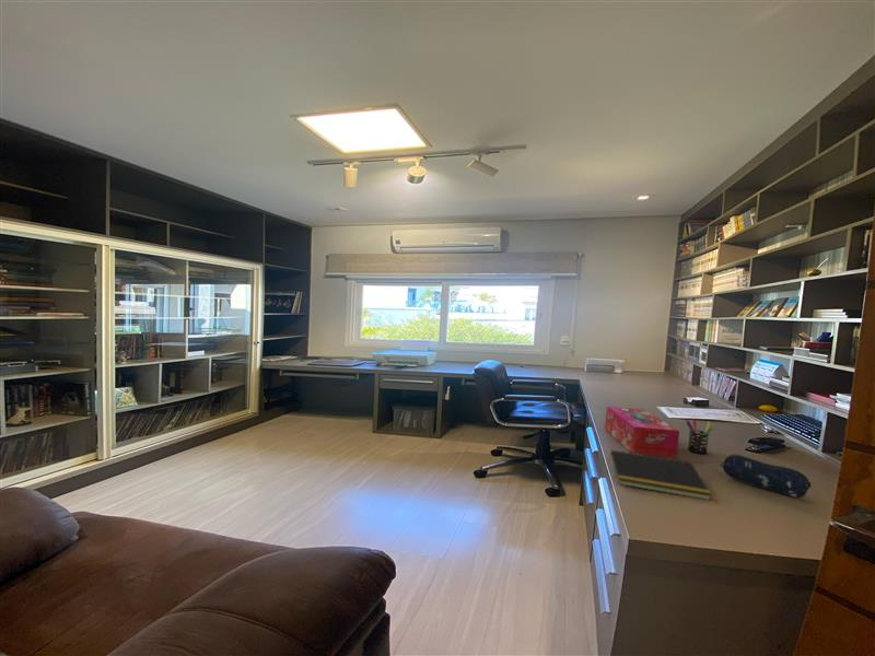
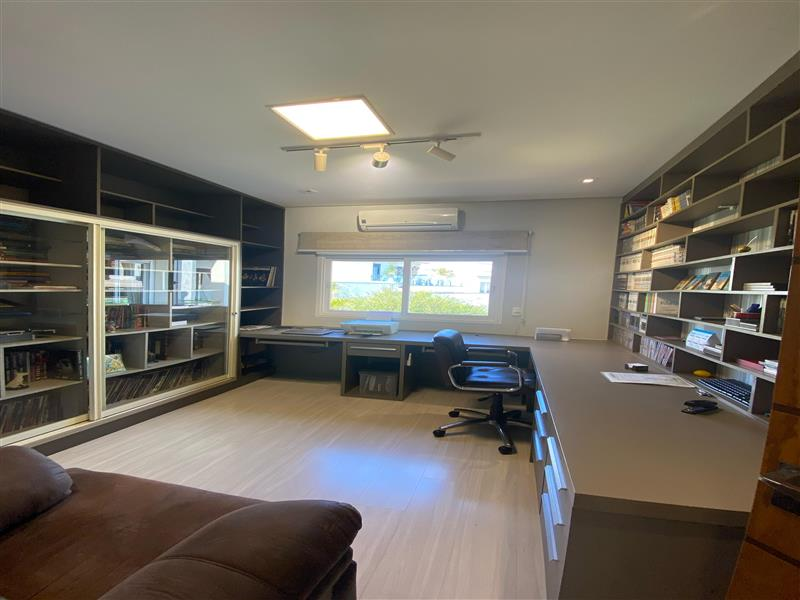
- tissue box [604,406,680,459]
- notepad [607,449,713,501]
- pencil case [720,454,812,499]
- pen holder [685,418,713,455]
